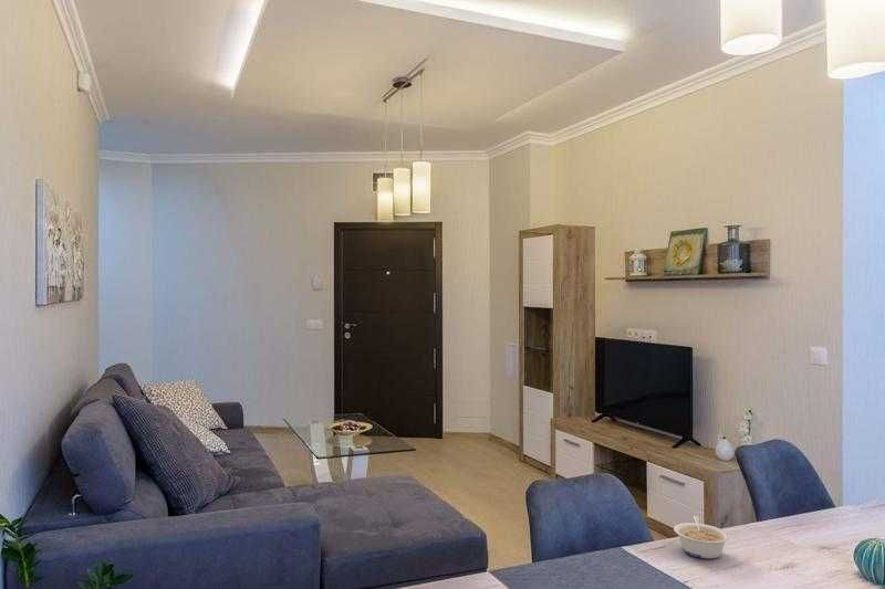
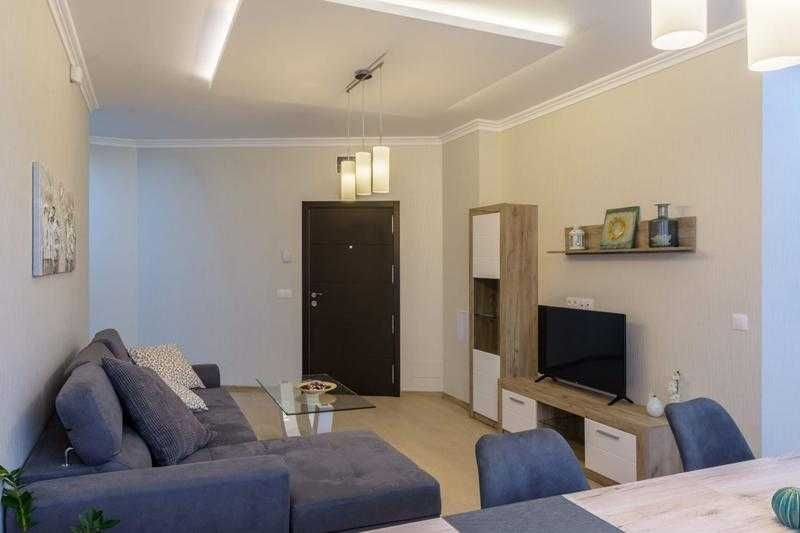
- legume [673,515,731,559]
